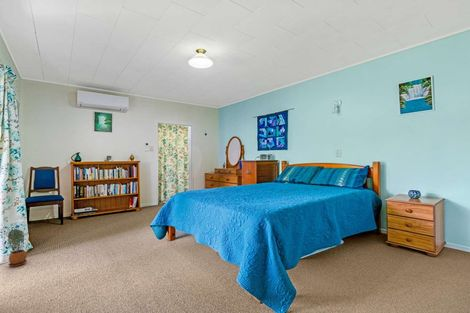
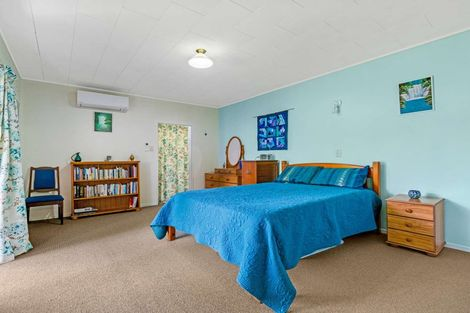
- potted plant [6,228,28,267]
